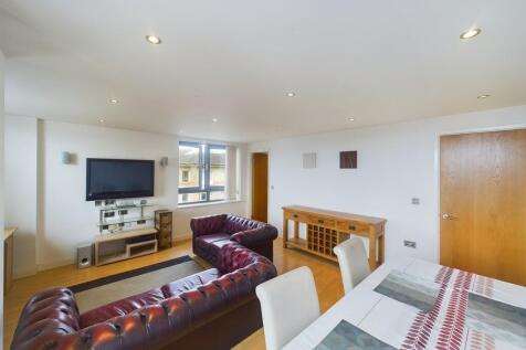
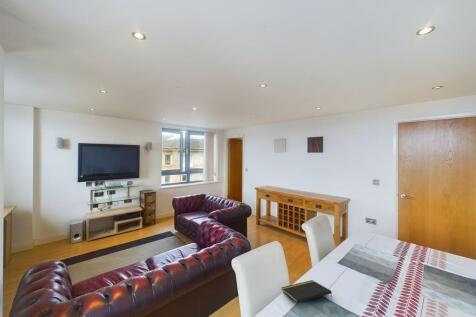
+ notepad [280,279,333,304]
